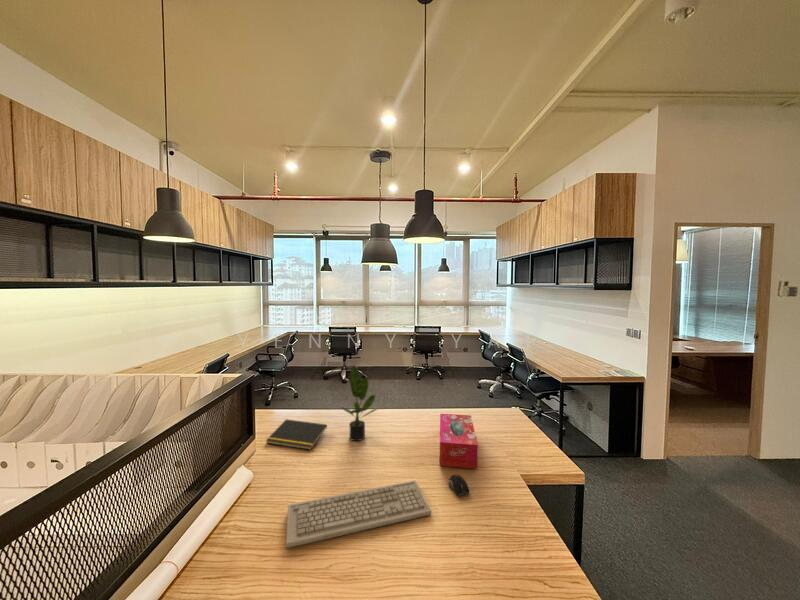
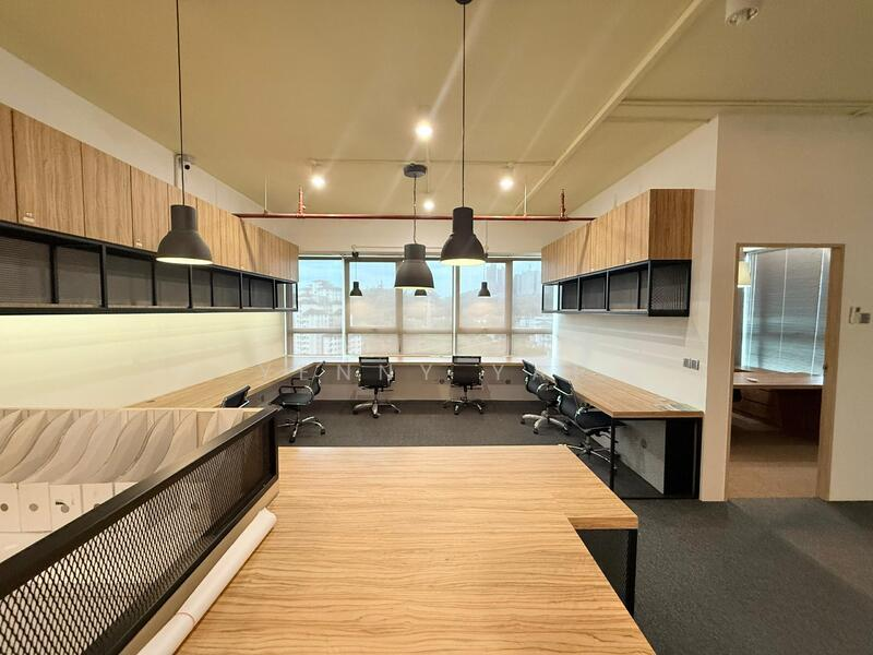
- computer mouse [448,474,471,497]
- tissue box [439,413,479,470]
- potted plant [339,365,378,442]
- notepad [265,418,328,451]
- keyboard [285,479,432,549]
